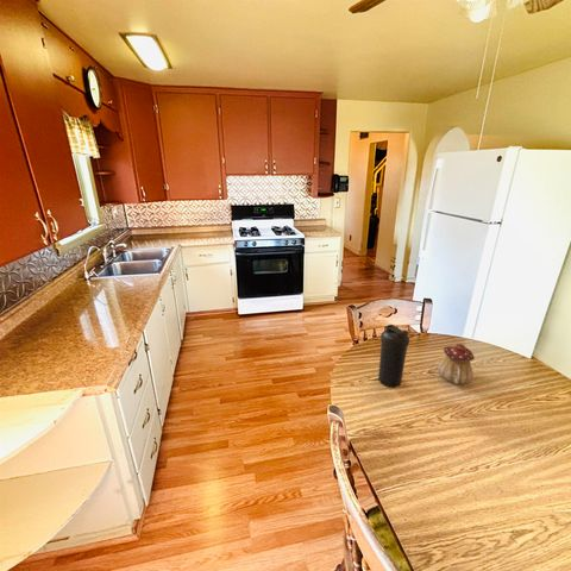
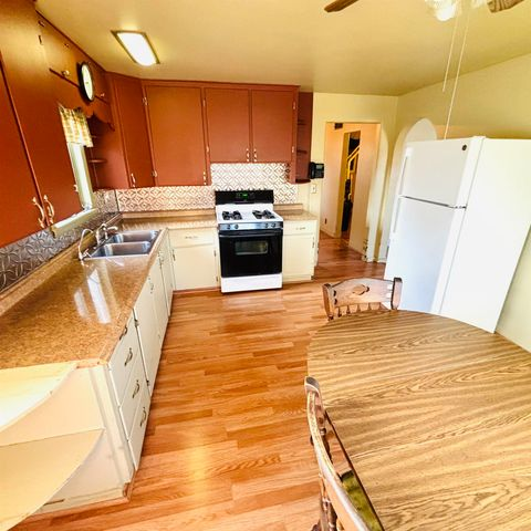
- water bottle [377,324,410,389]
- teapot [437,343,476,385]
